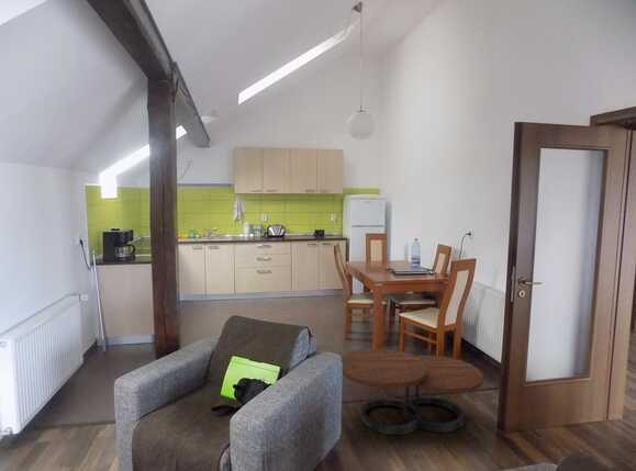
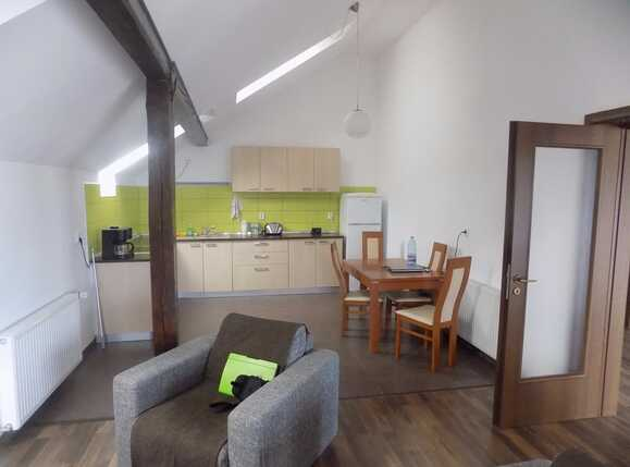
- coffee table [341,347,484,436]
